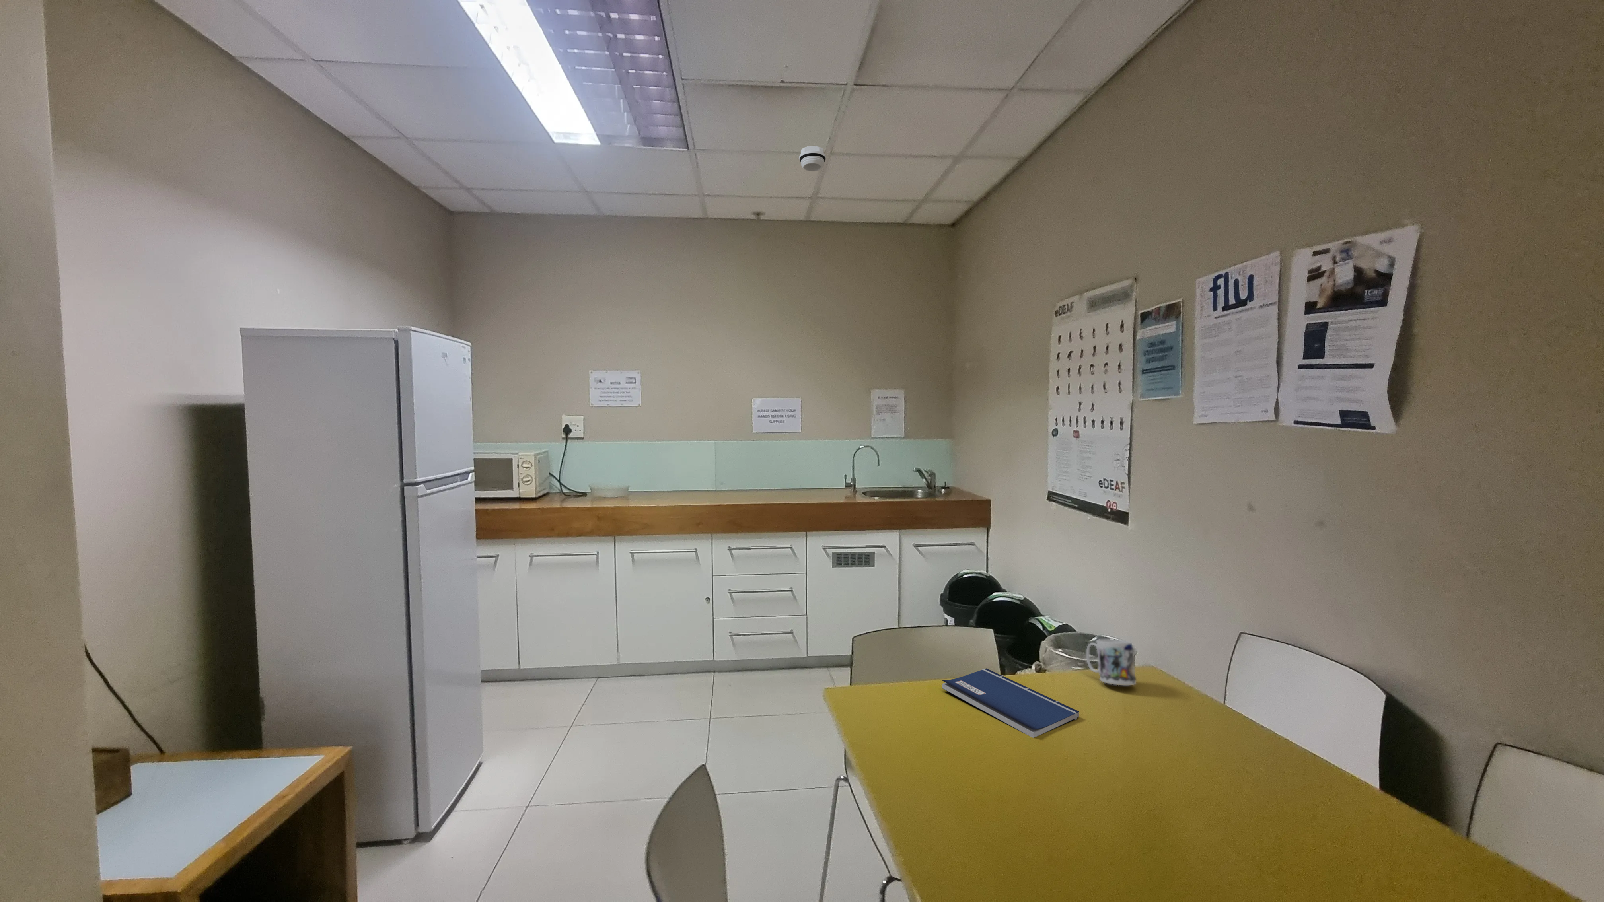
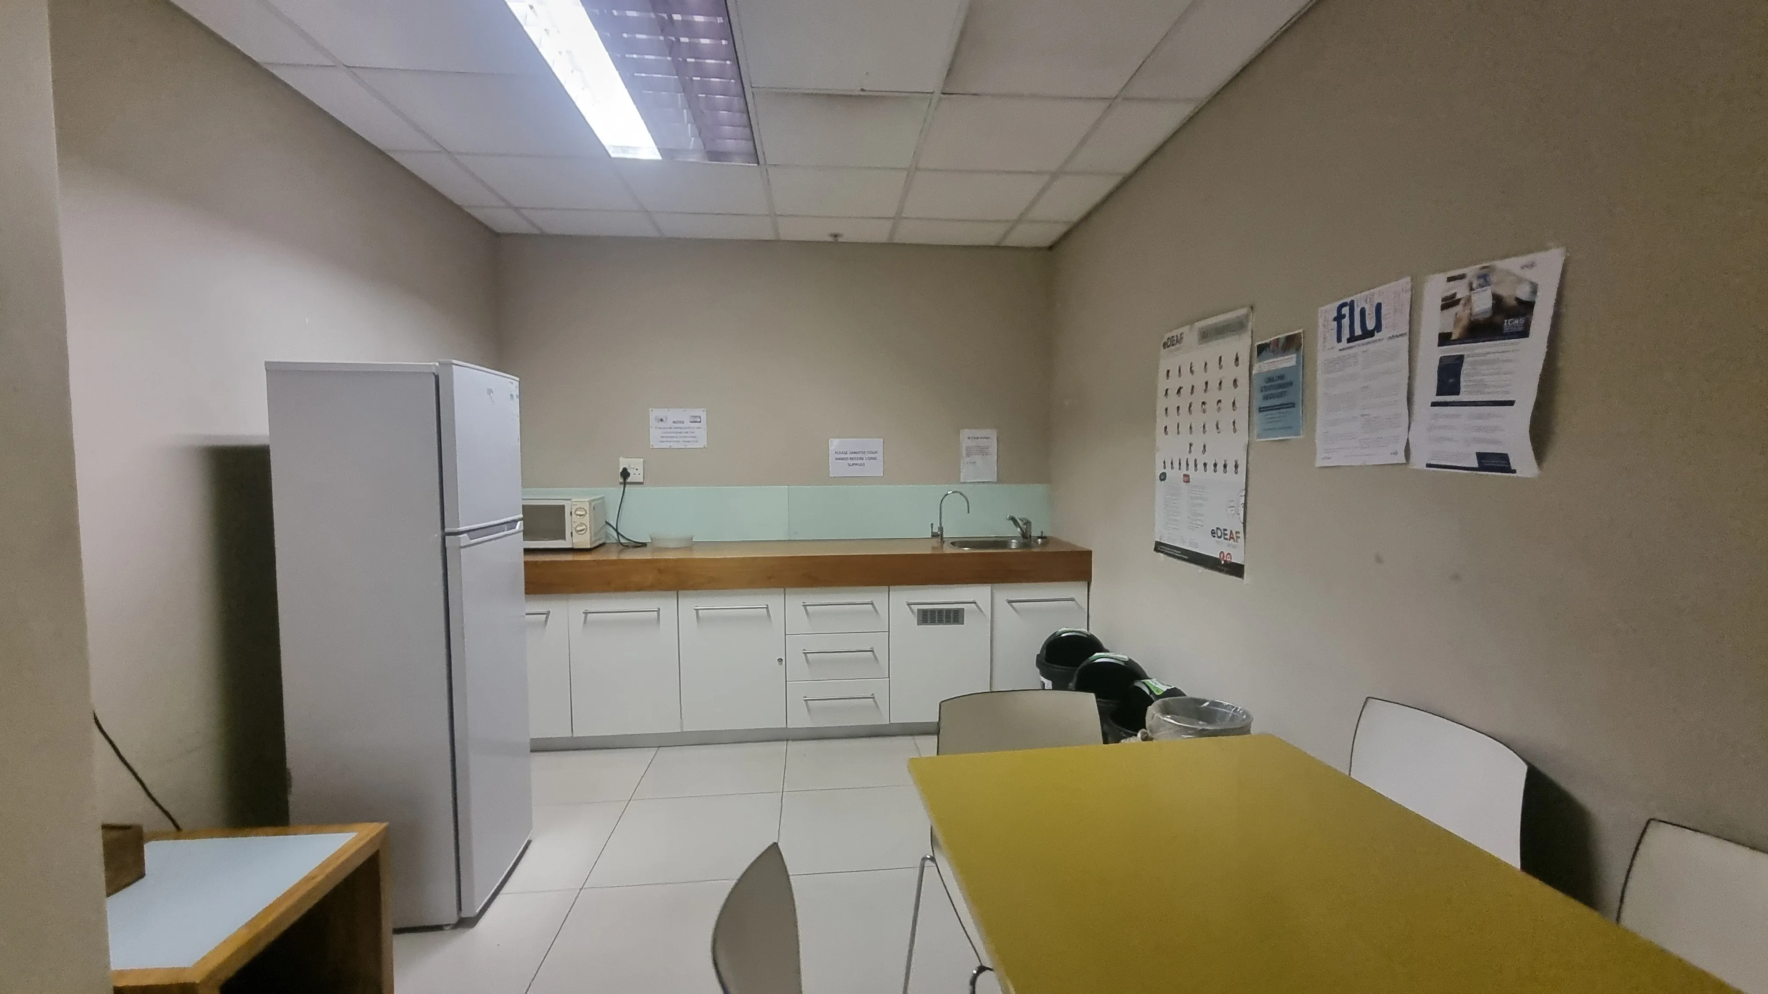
- mug [1086,639,1137,686]
- smoke detector [799,145,826,172]
- paperback book [942,667,1080,738]
